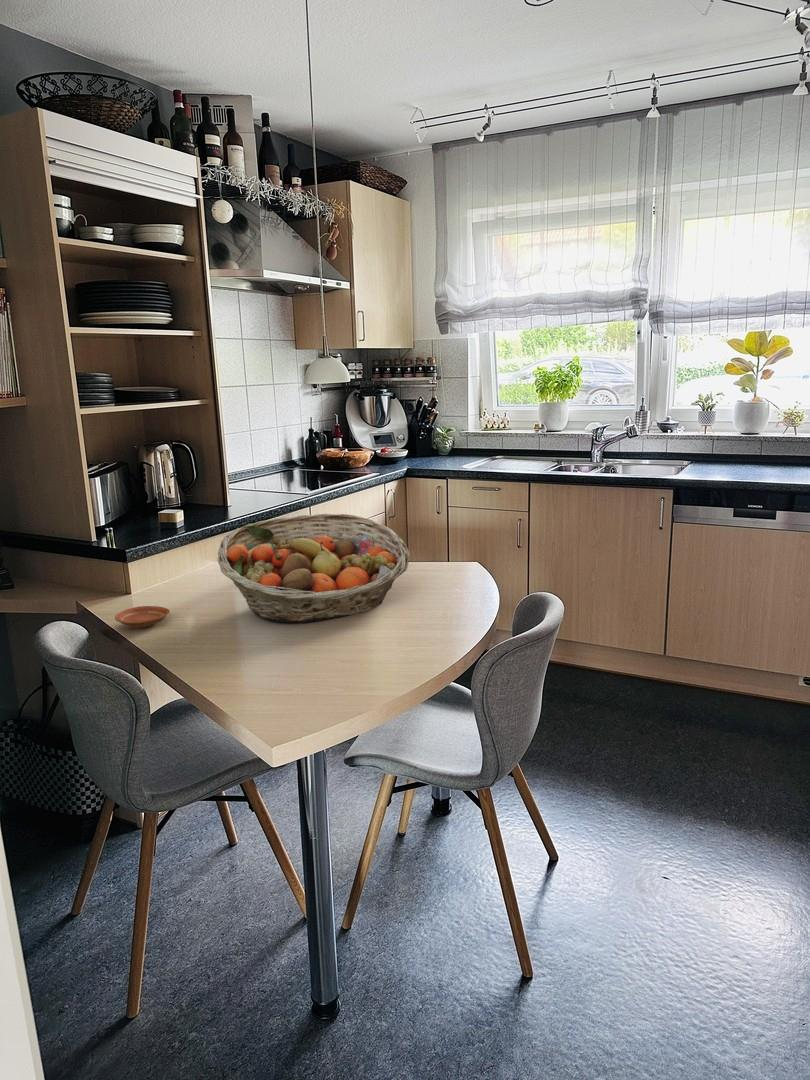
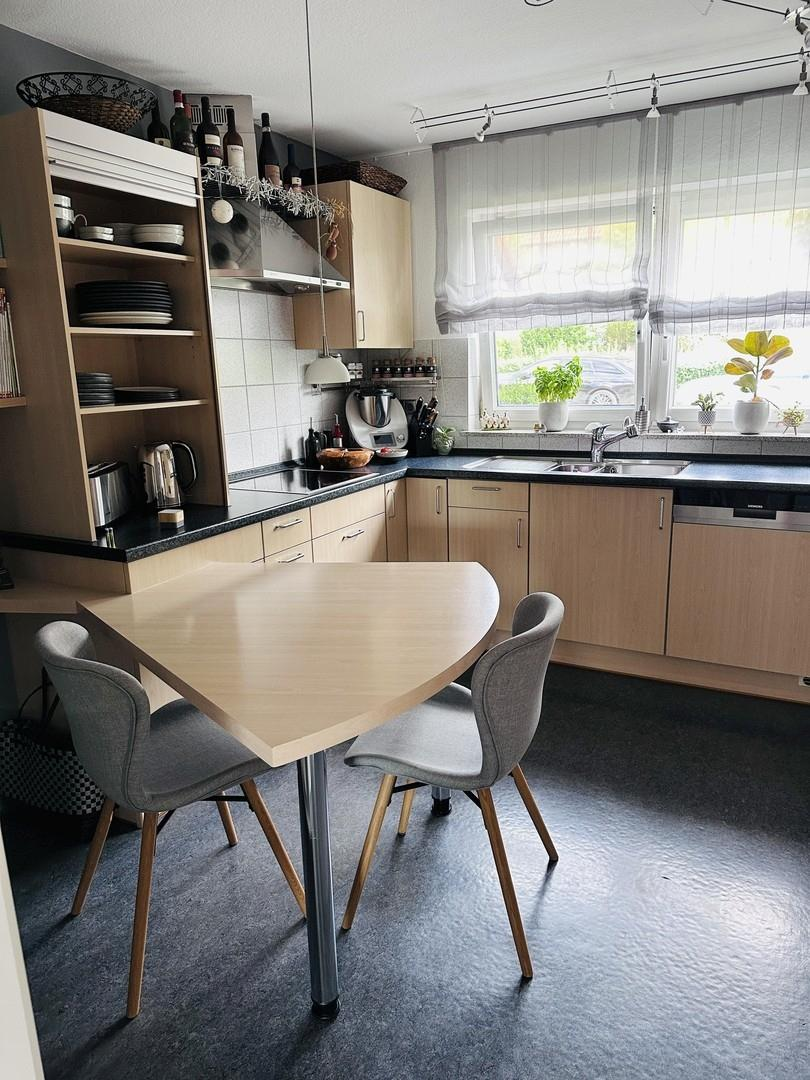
- fruit basket [217,513,410,623]
- plate [114,605,171,629]
